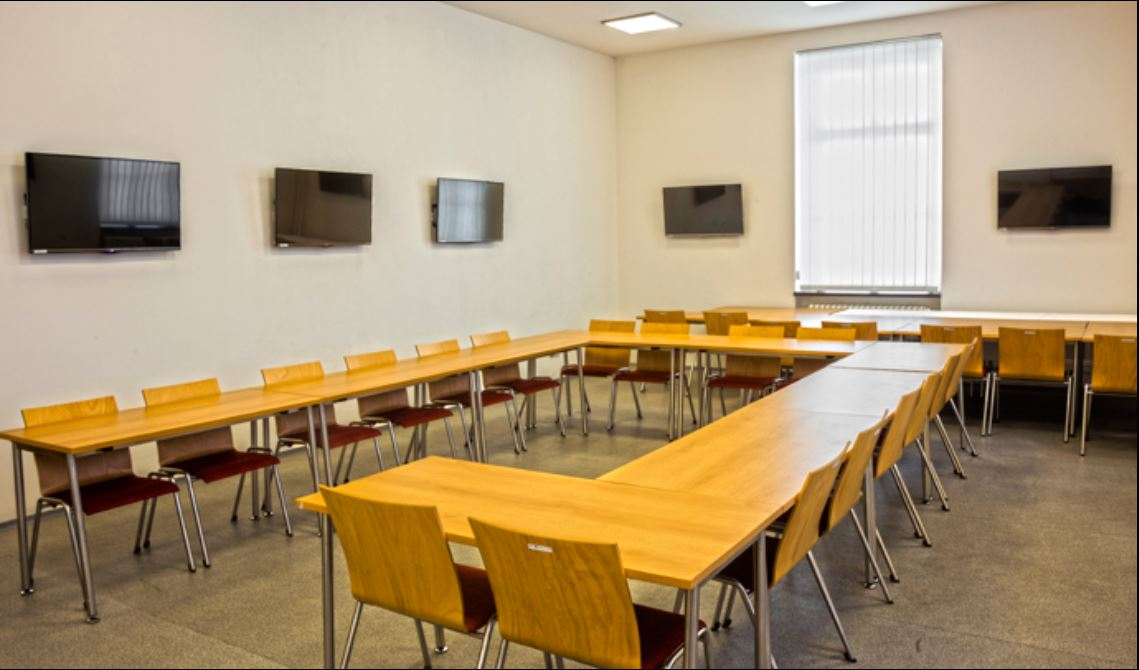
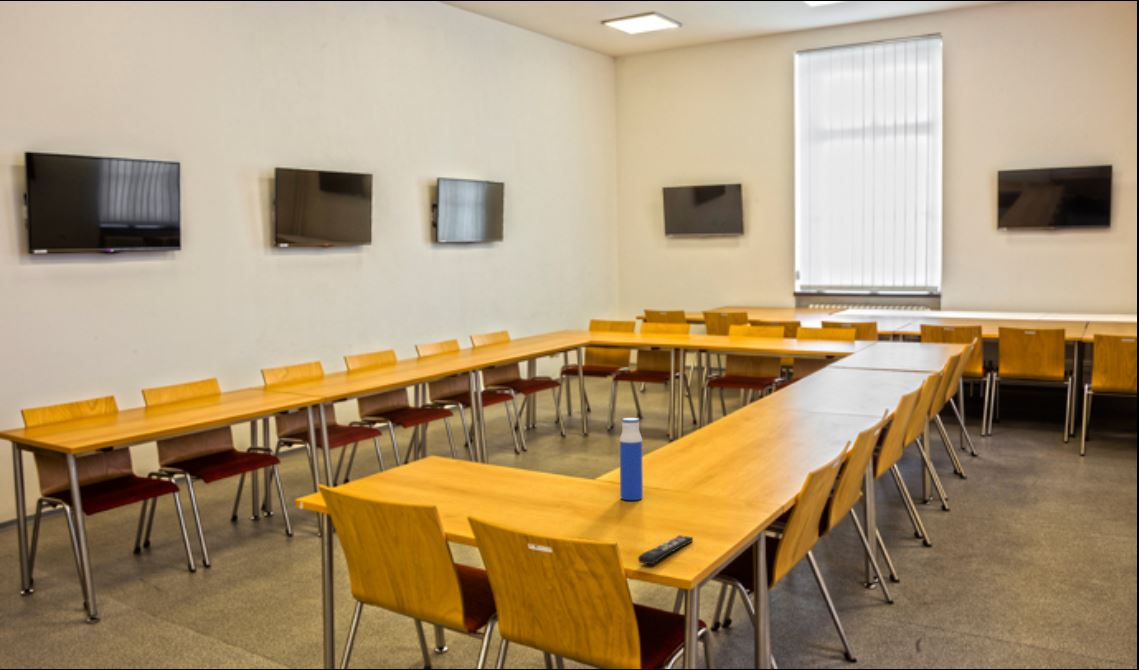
+ remote control [637,534,694,566]
+ water bottle [619,417,644,501]
